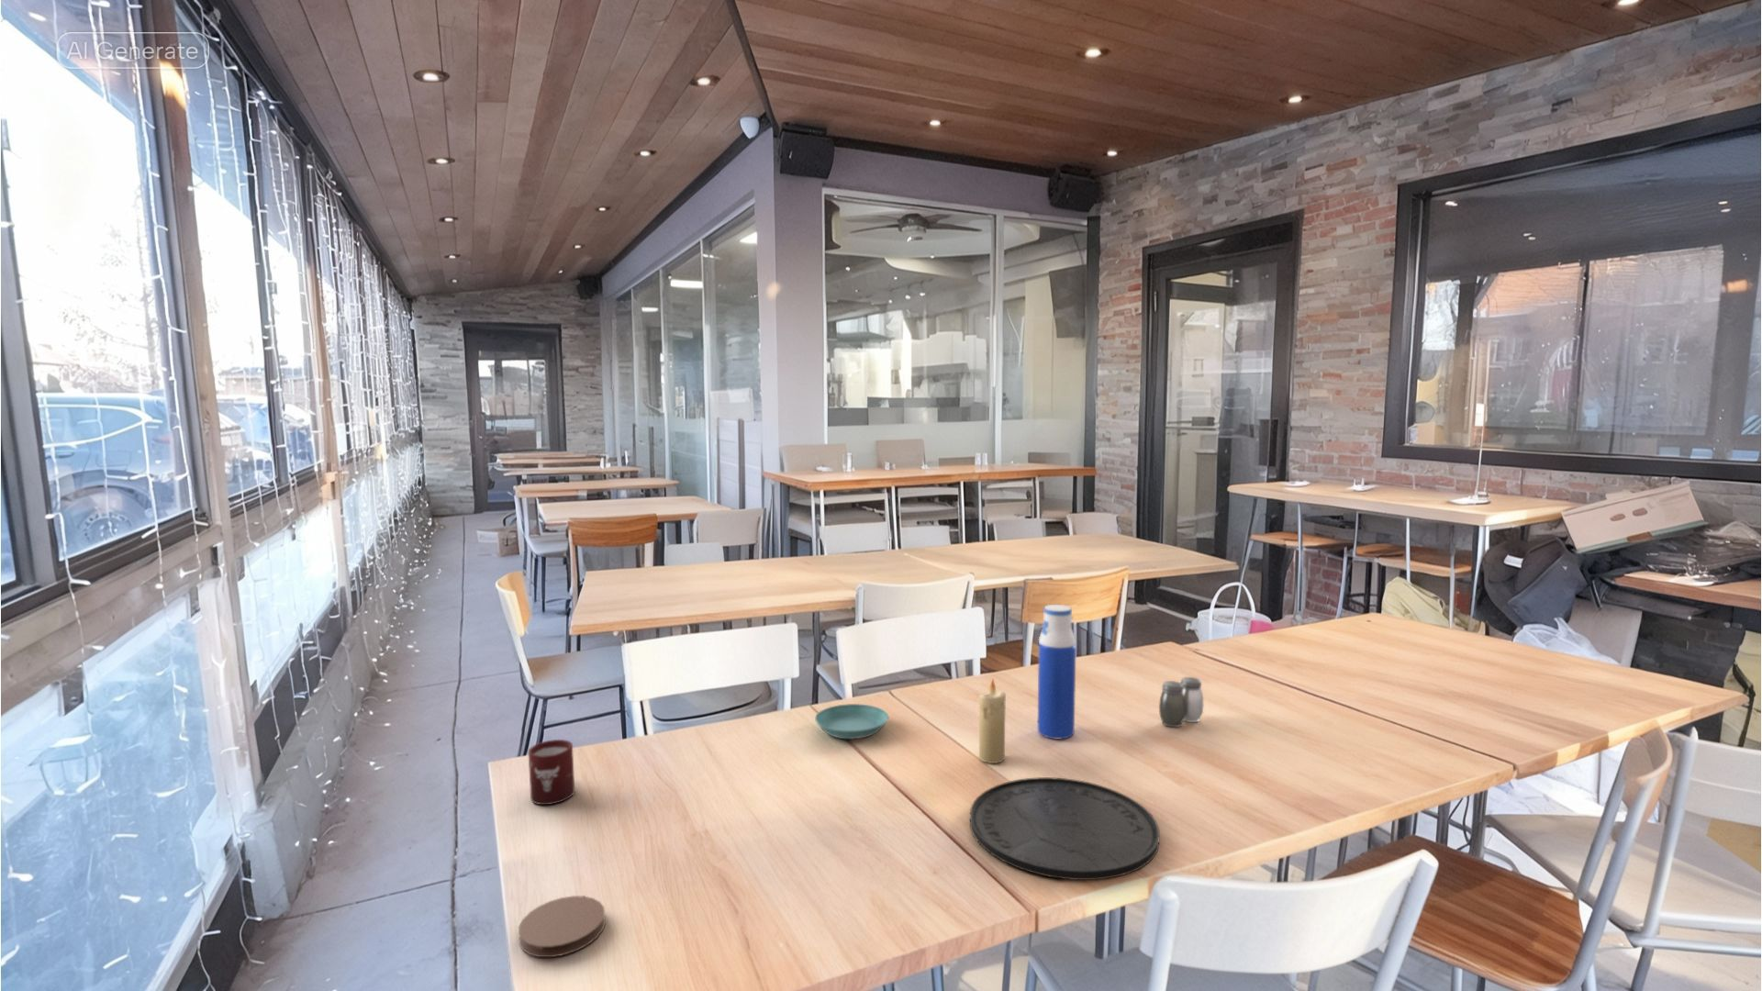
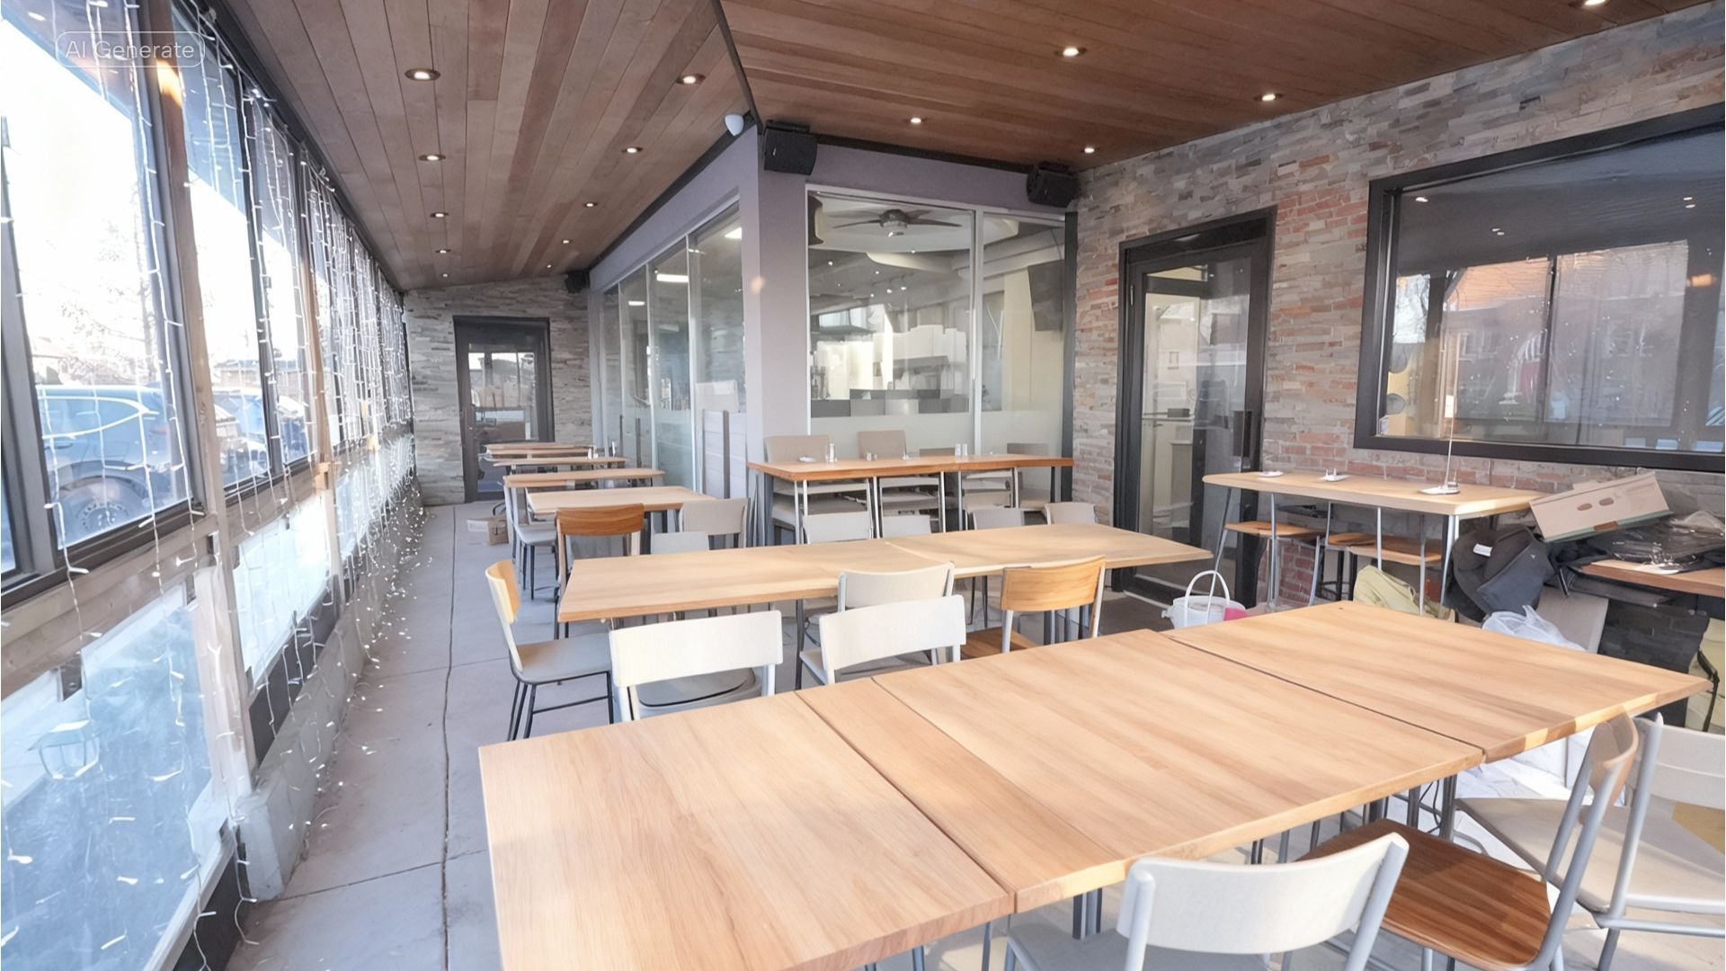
- water bottle [1037,604,1077,739]
- coaster [518,894,606,958]
- cup [528,738,575,806]
- saucer [814,703,889,739]
- candle [978,678,1007,765]
- plate [969,777,1161,881]
- salt and pepper shaker [1158,676,1204,727]
